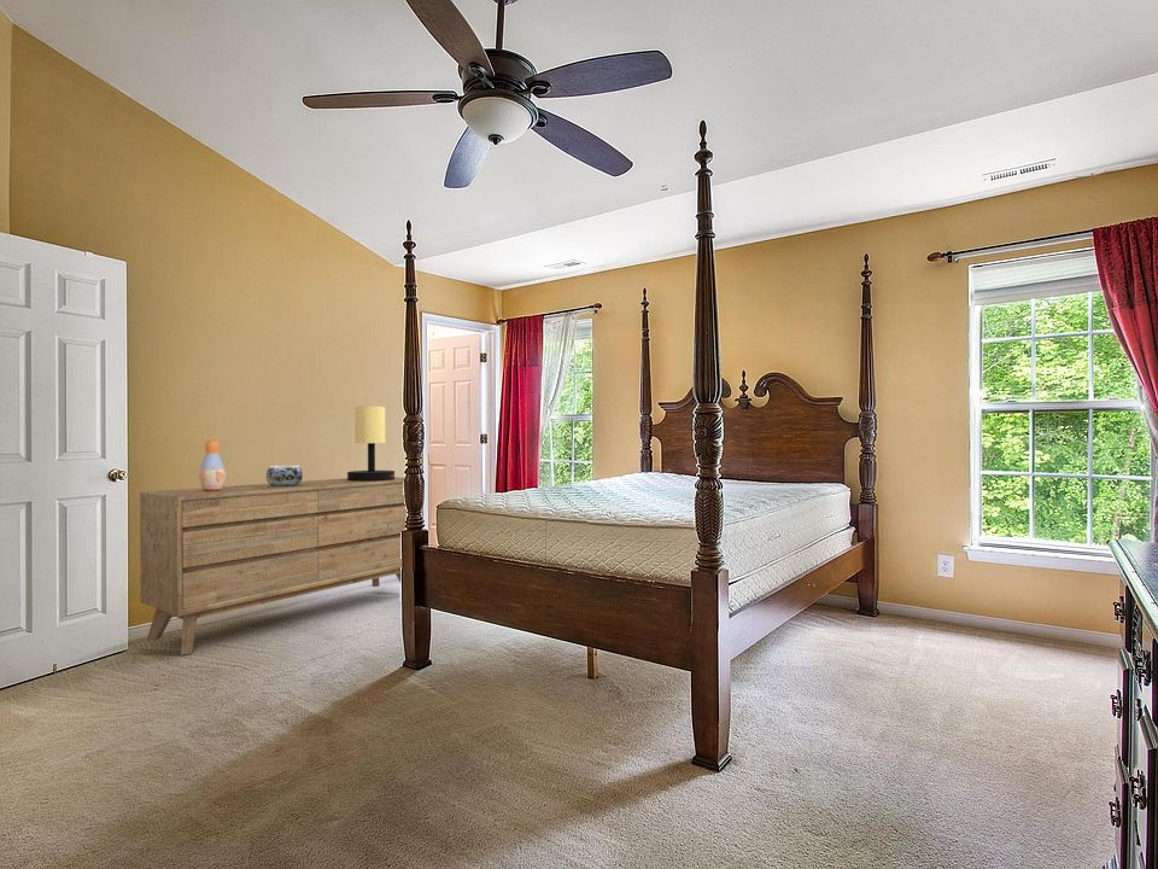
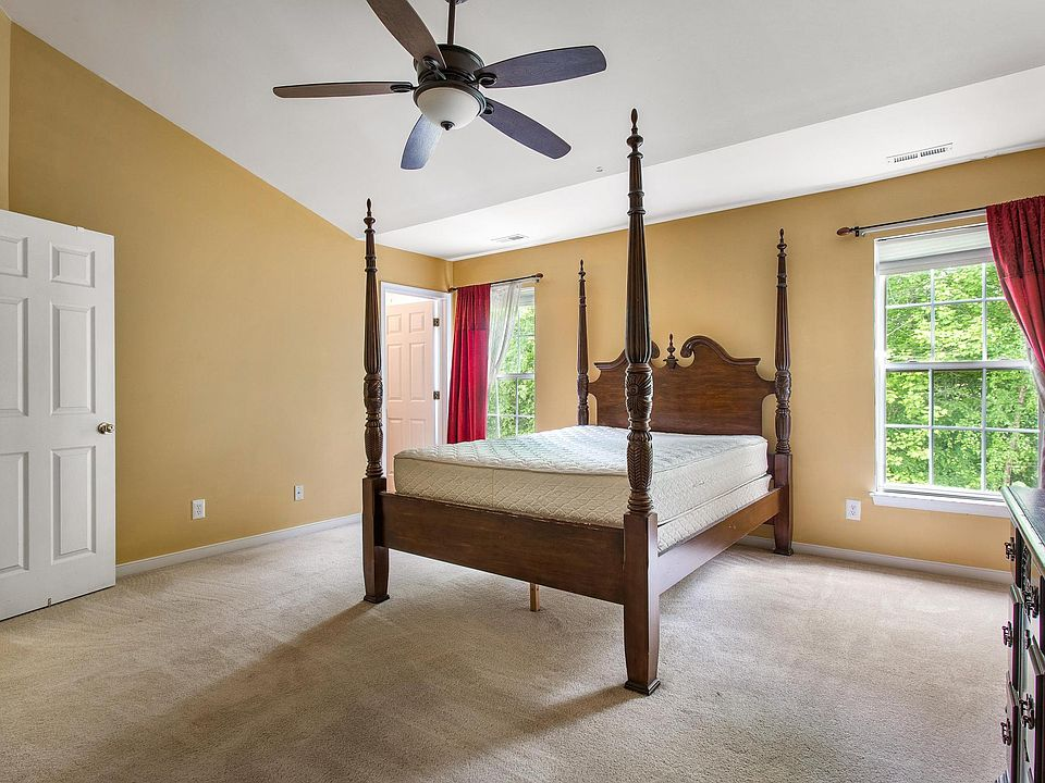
- table lamp [346,406,396,482]
- vase [198,439,227,491]
- dresser [139,476,407,657]
- decorative bowl [265,465,304,486]
